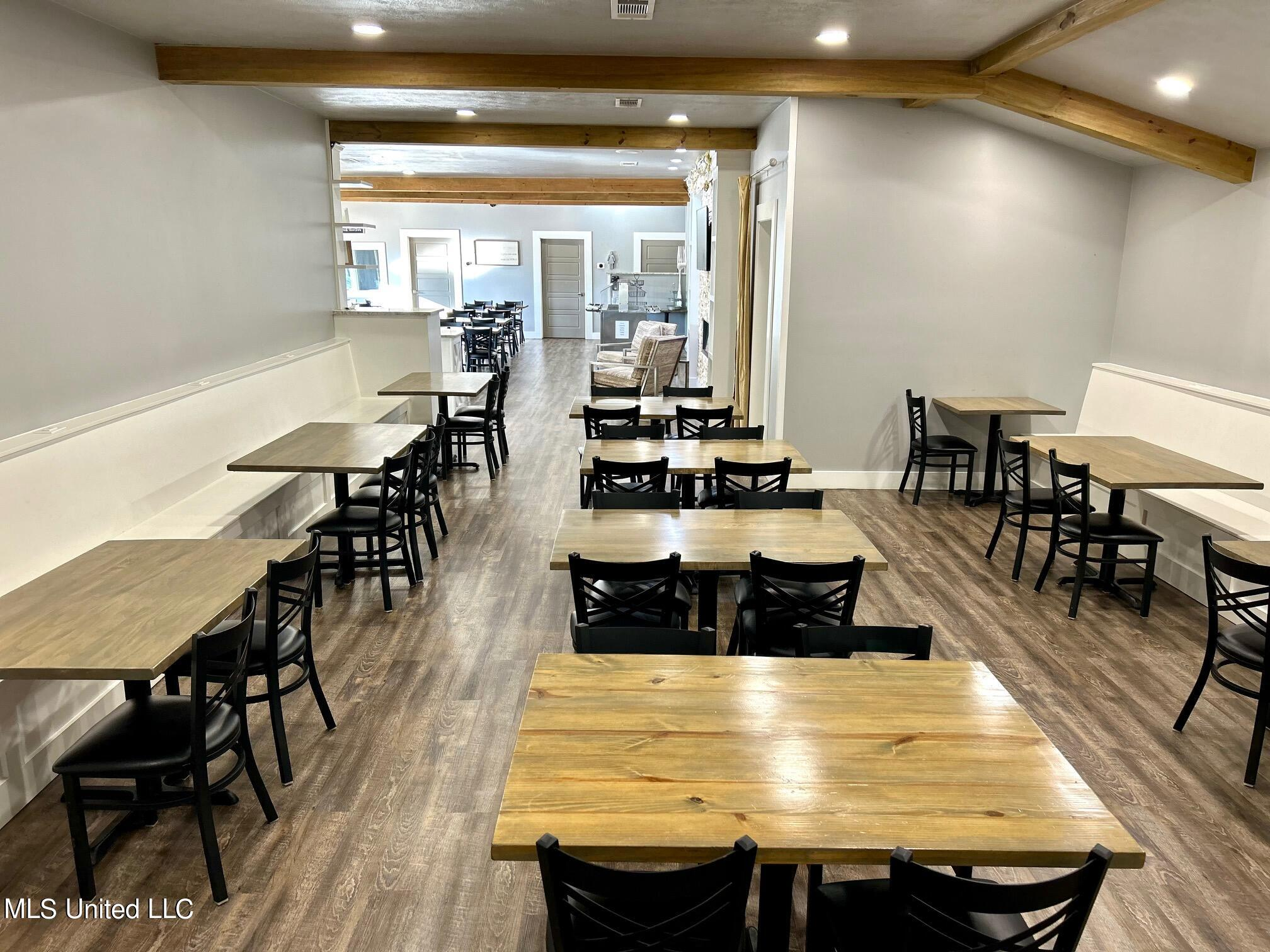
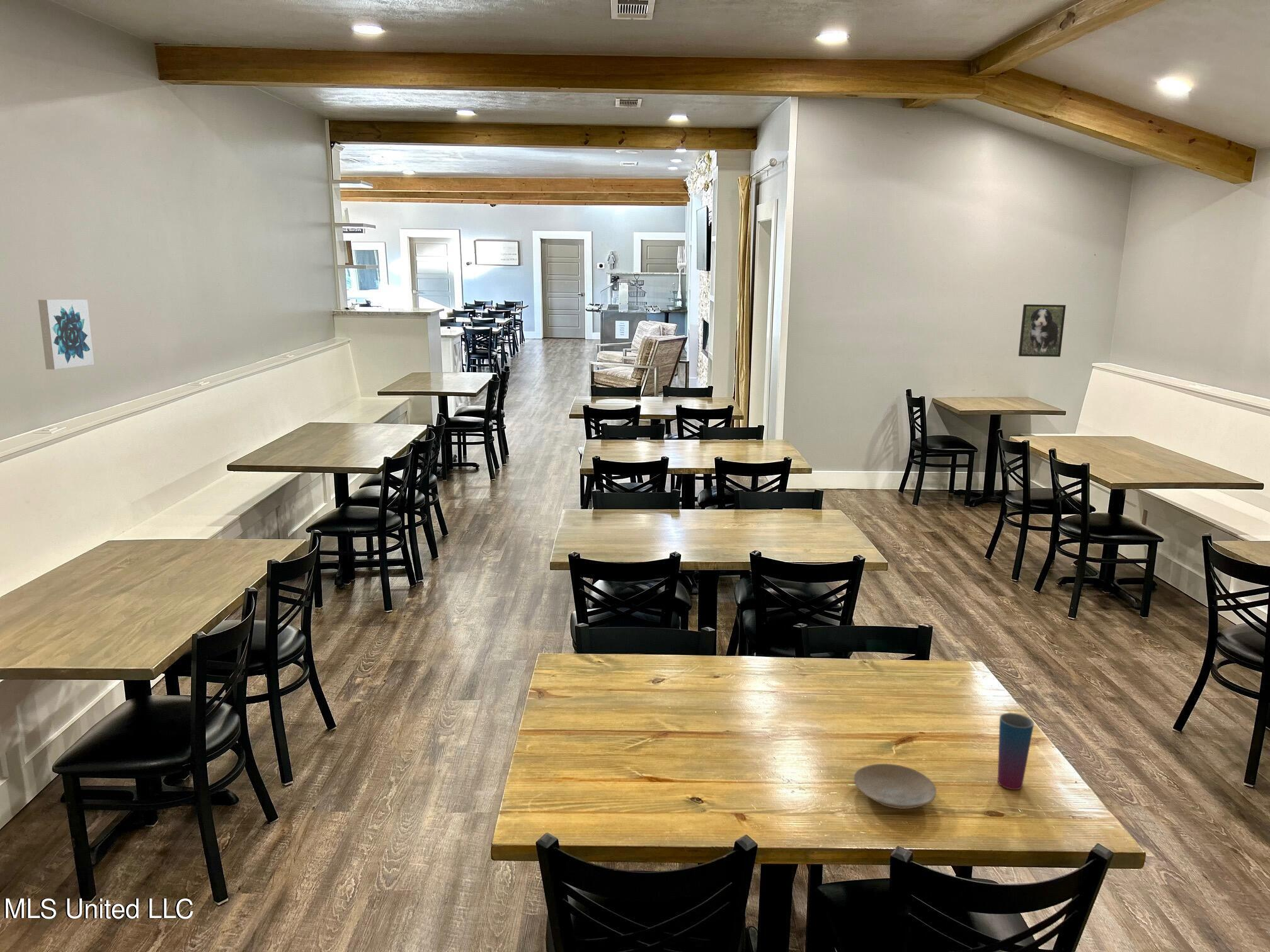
+ plate [853,763,937,810]
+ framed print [1018,303,1067,358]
+ cup [997,712,1034,790]
+ wall art [37,299,94,370]
